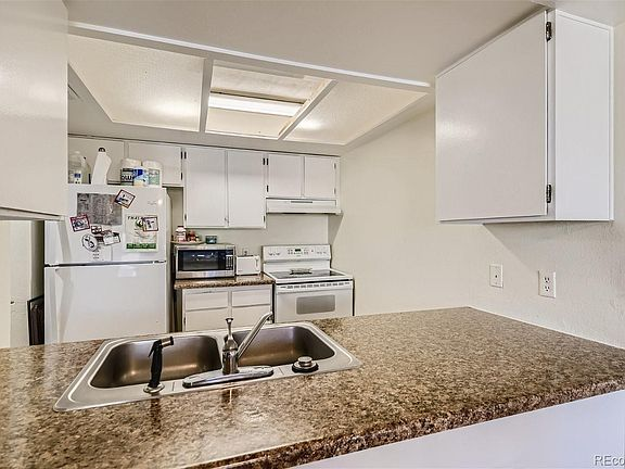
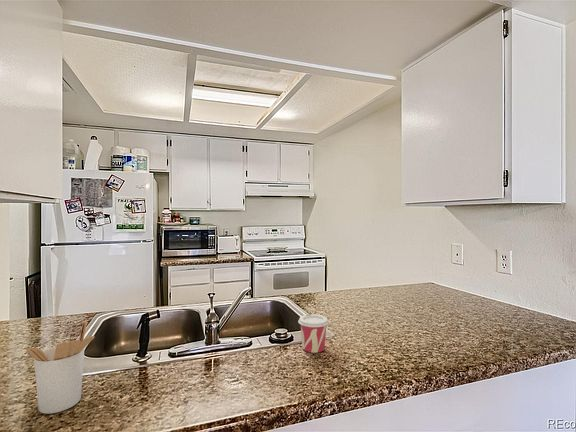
+ cup [297,313,330,354]
+ utensil holder [25,320,95,415]
